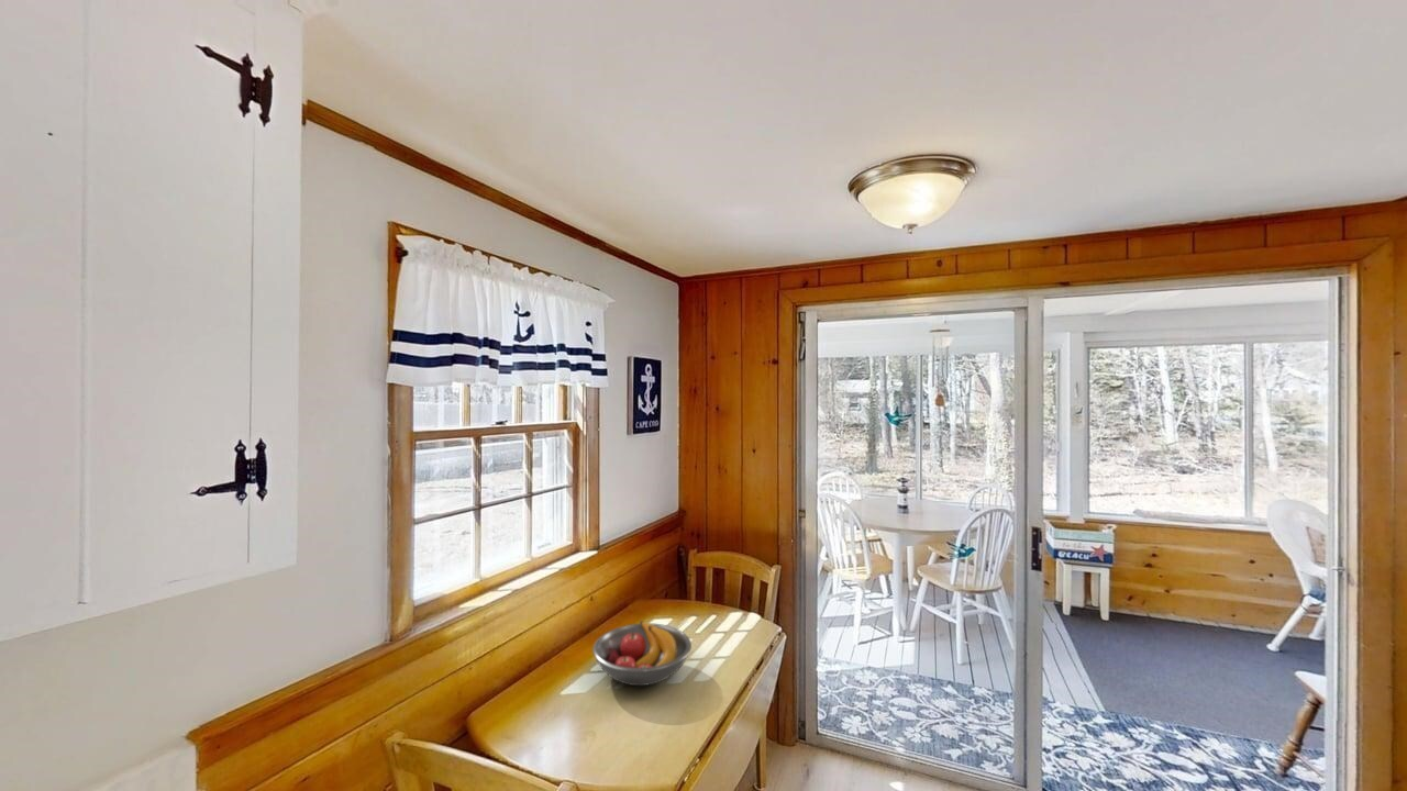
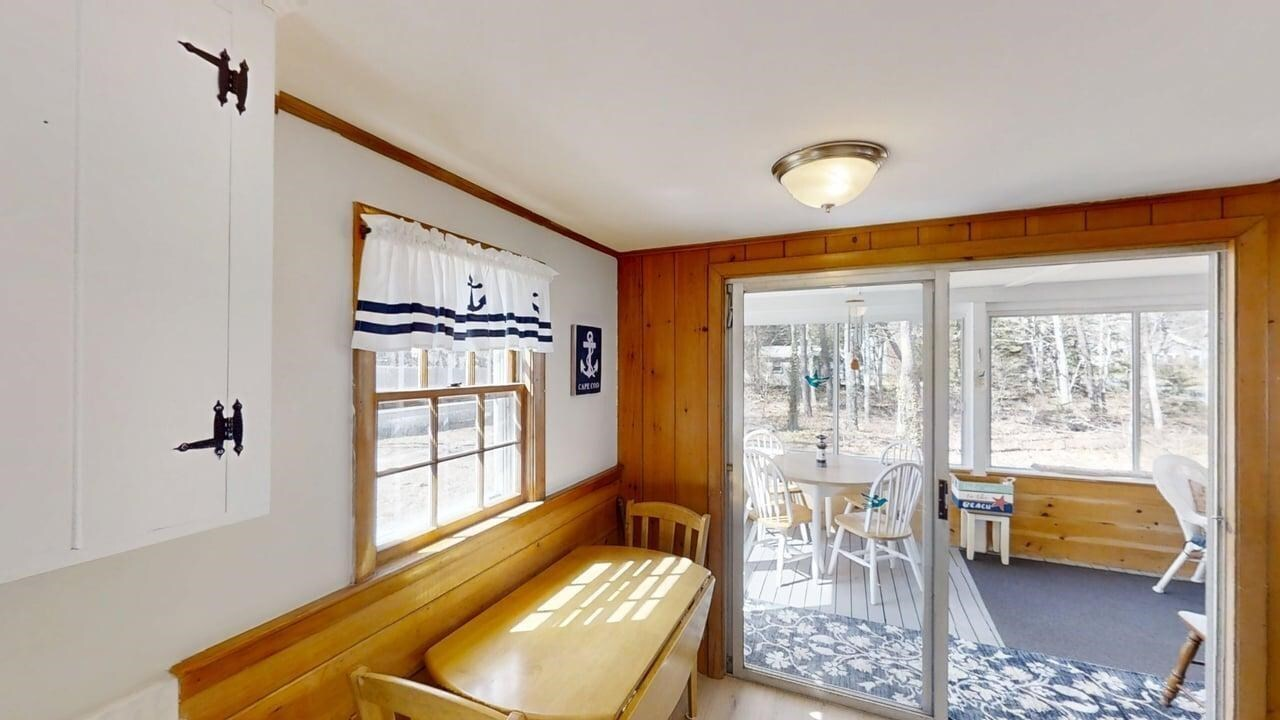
- fruit bowl [591,620,693,687]
